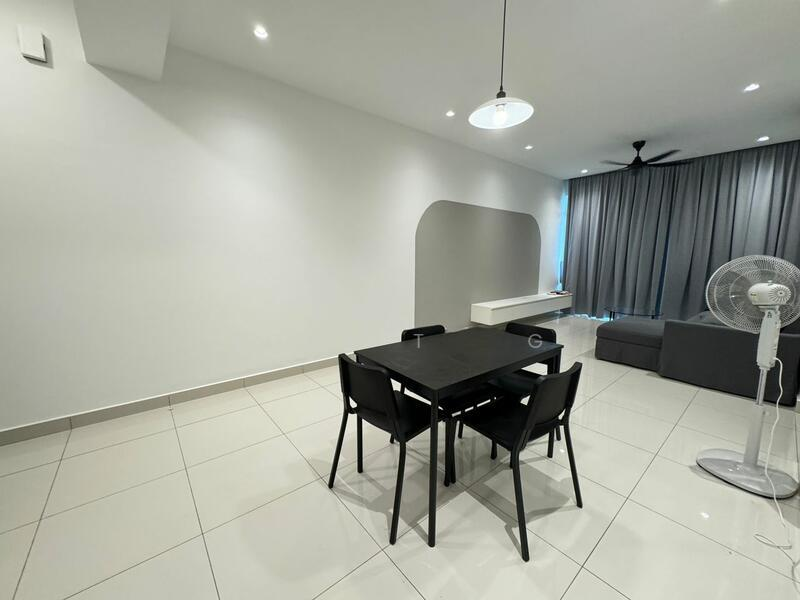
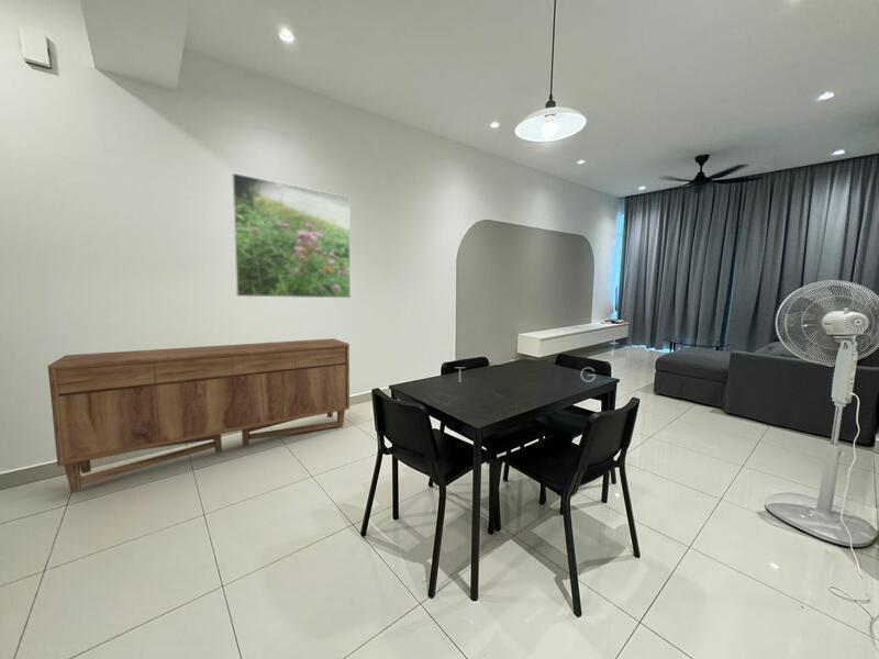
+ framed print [231,172,352,299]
+ sideboard [47,337,351,494]
